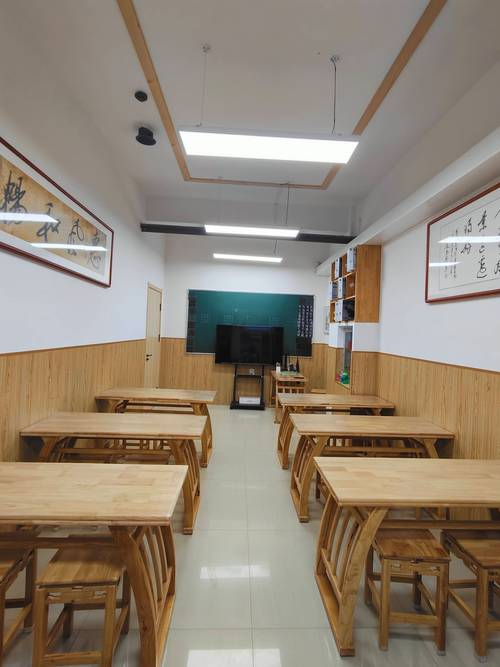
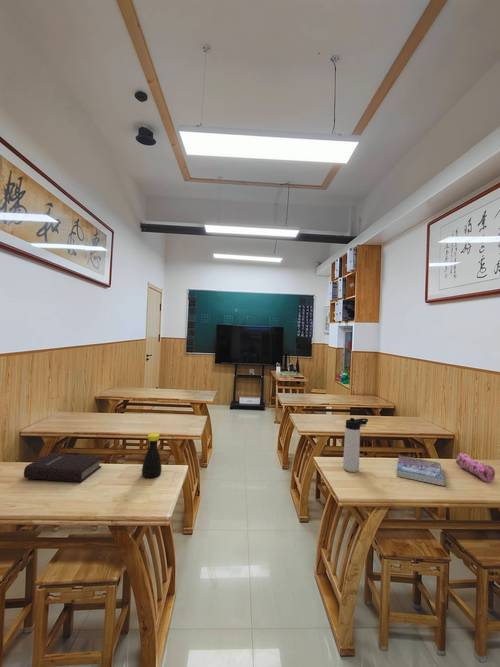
+ bottle [141,432,162,479]
+ pencil case [455,452,496,482]
+ thermos bottle [342,417,369,473]
+ book [396,454,446,487]
+ book [23,452,103,483]
